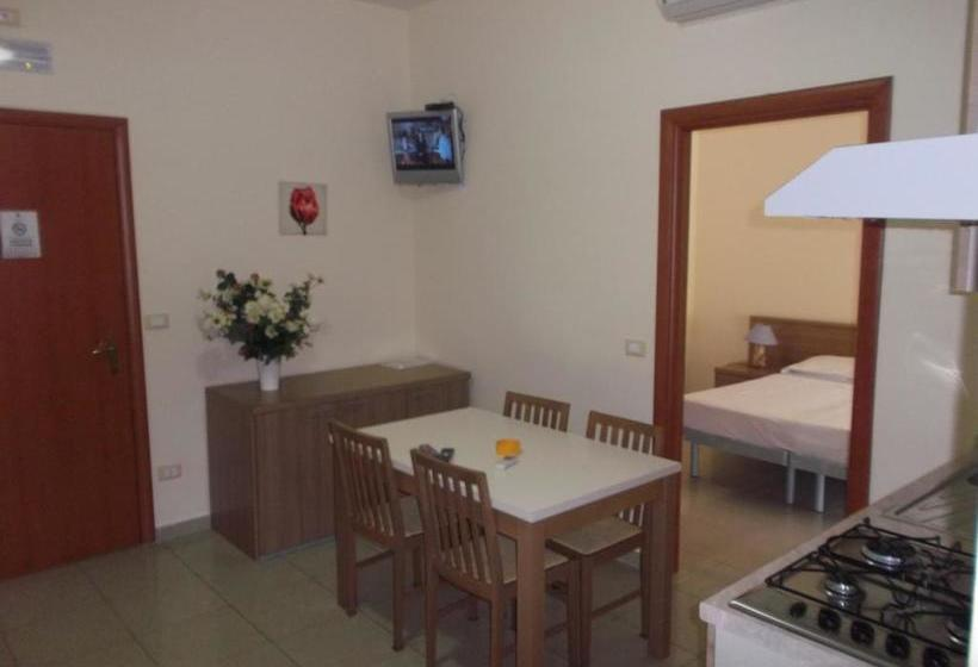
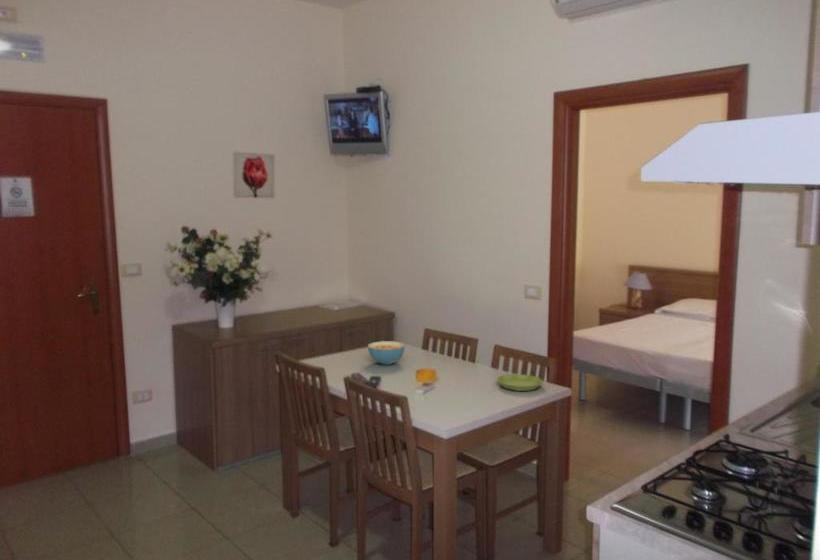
+ saucer [496,373,543,392]
+ cereal bowl [367,340,406,366]
